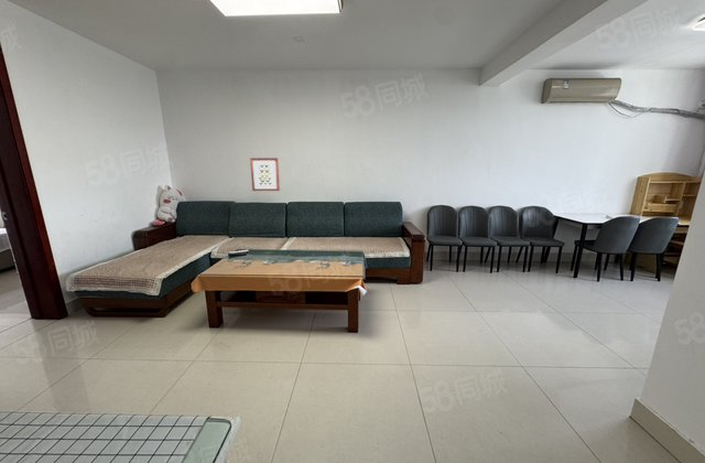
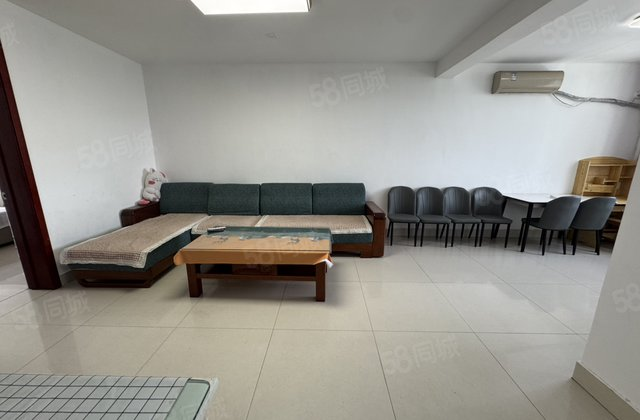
- wall art [249,157,281,192]
